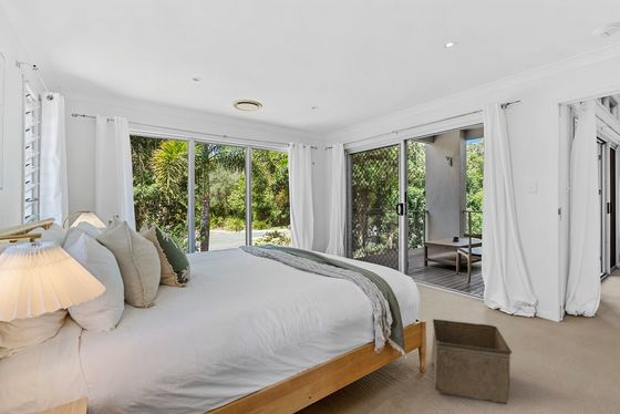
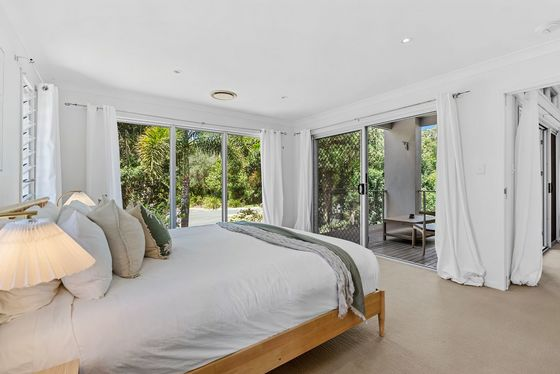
- storage bin [430,318,513,406]
